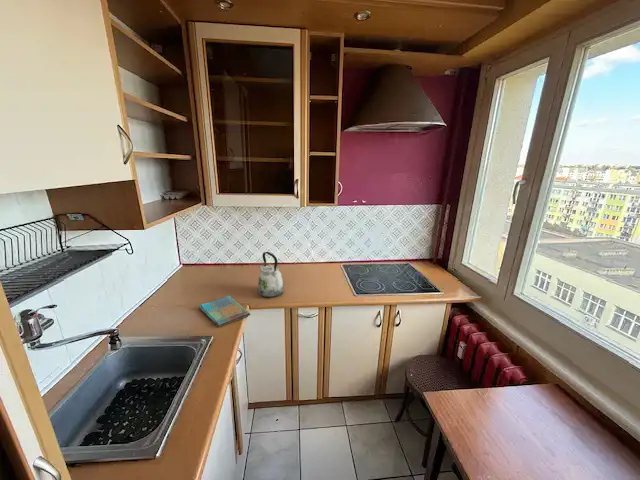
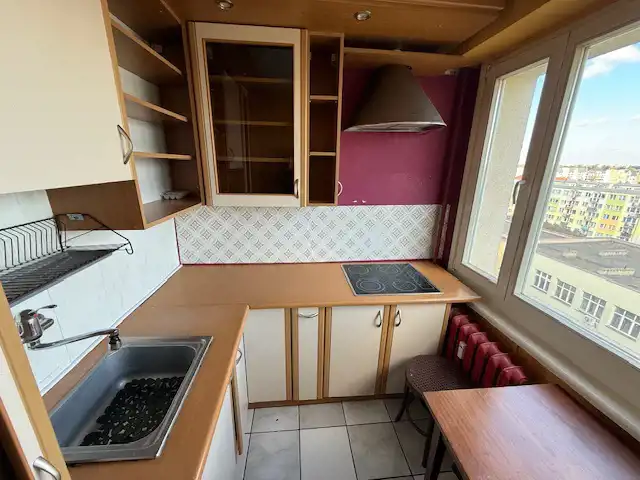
- dish towel [198,294,251,328]
- kettle [257,251,284,298]
